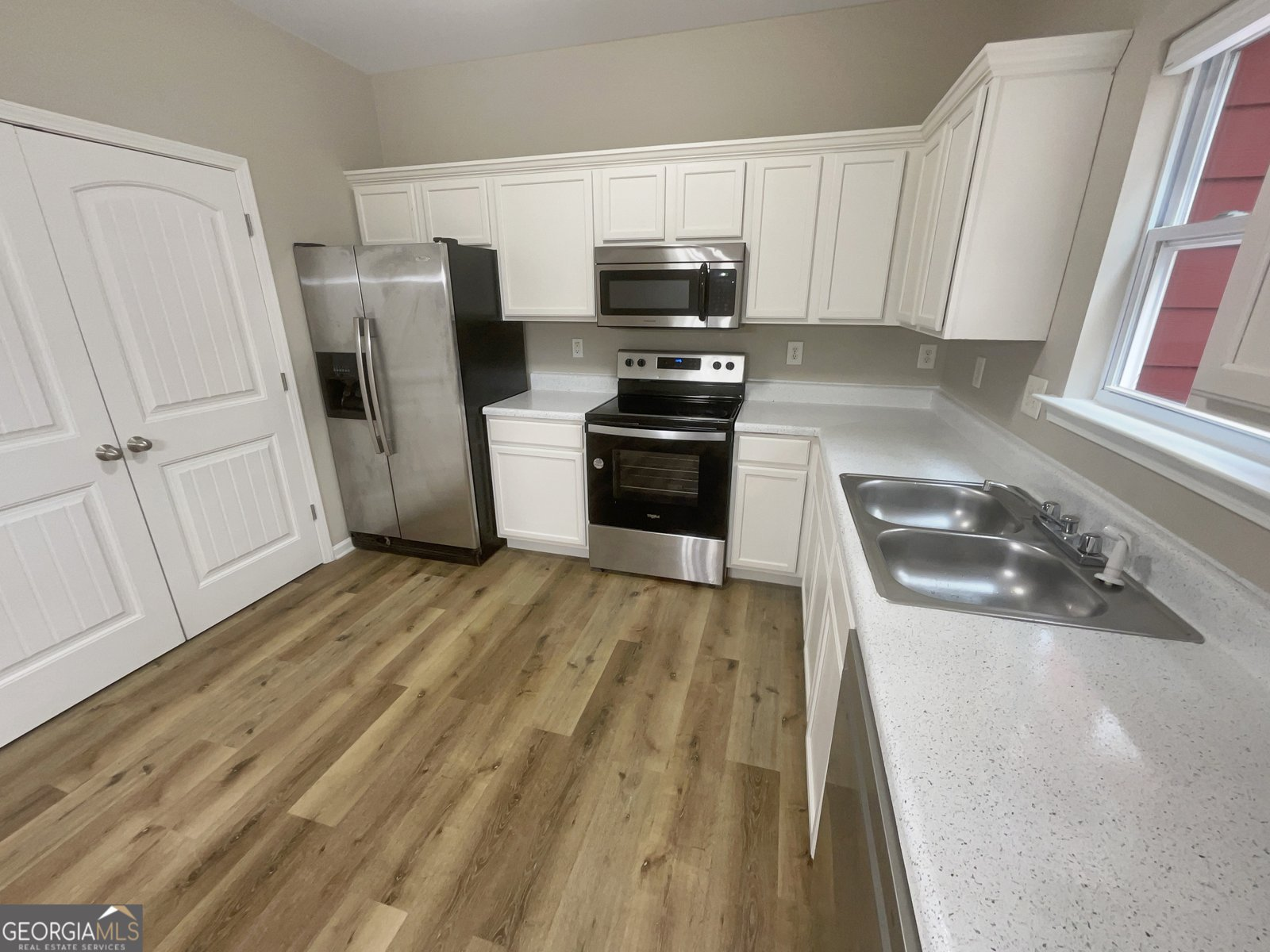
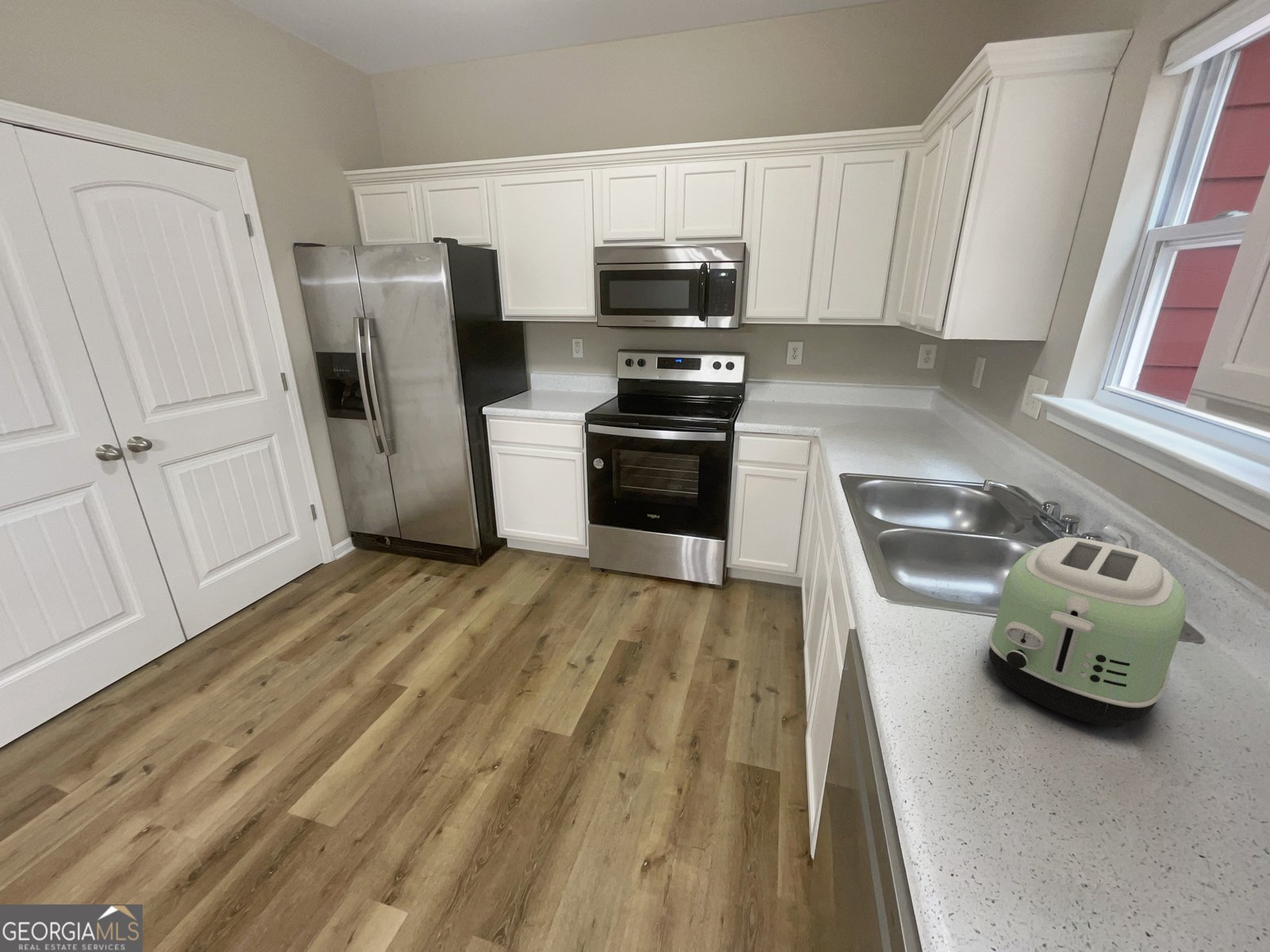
+ toaster [987,536,1187,728]
